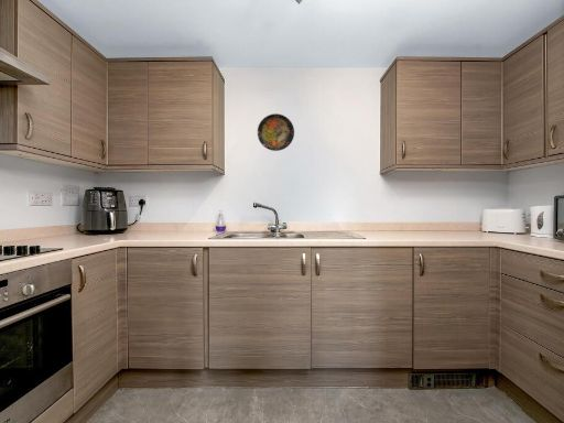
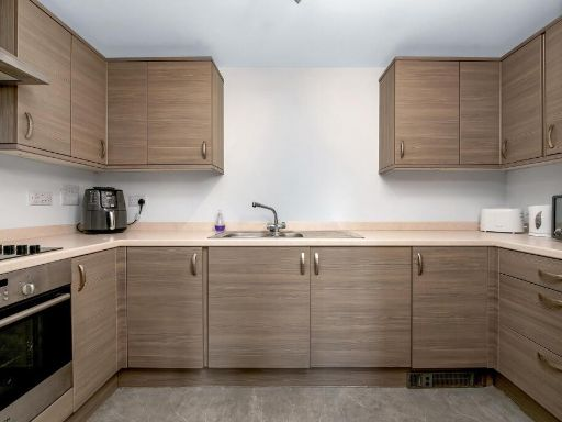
- decorative plate [257,112,295,152]
